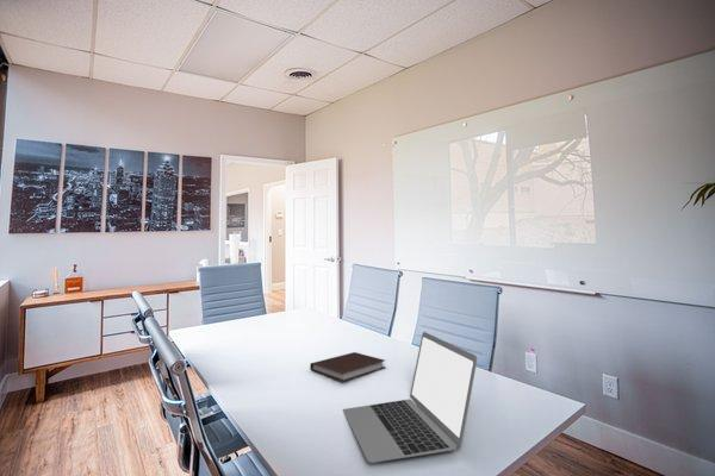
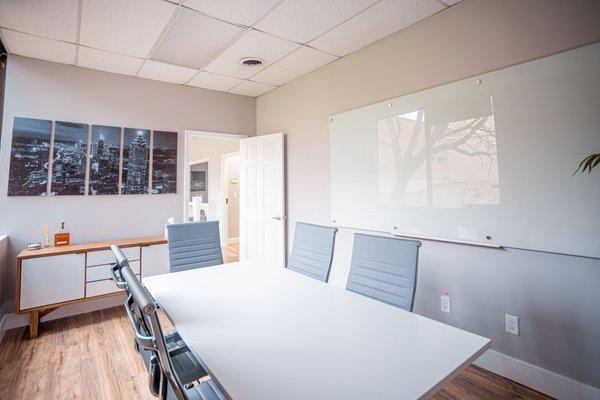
- laptop [342,331,478,464]
- notebook [309,351,387,383]
